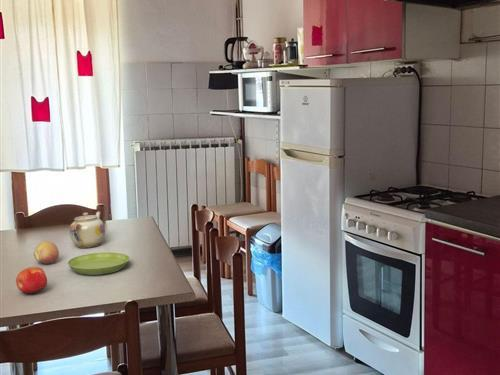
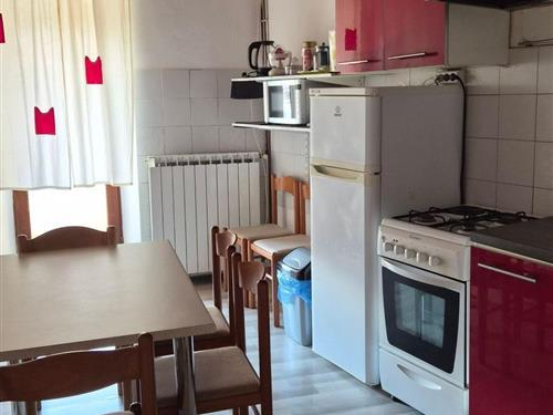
- apple [15,266,48,295]
- saucer [67,251,130,276]
- teapot [69,211,106,249]
- fruit [33,240,60,265]
